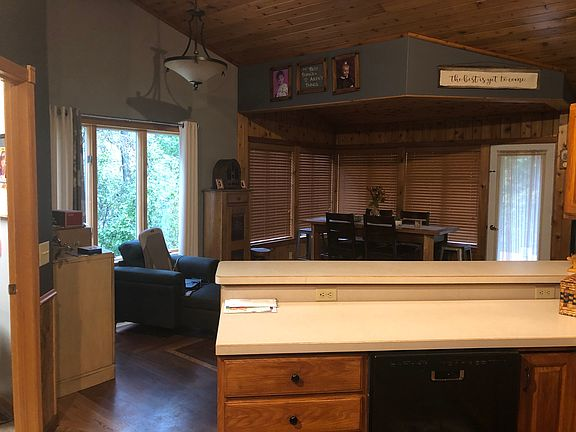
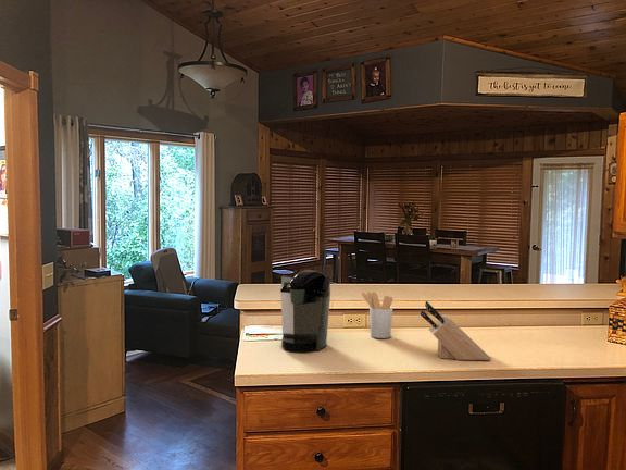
+ utensil holder [361,292,395,339]
+ knife block [420,300,491,361]
+ coffee maker [279,269,331,352]
